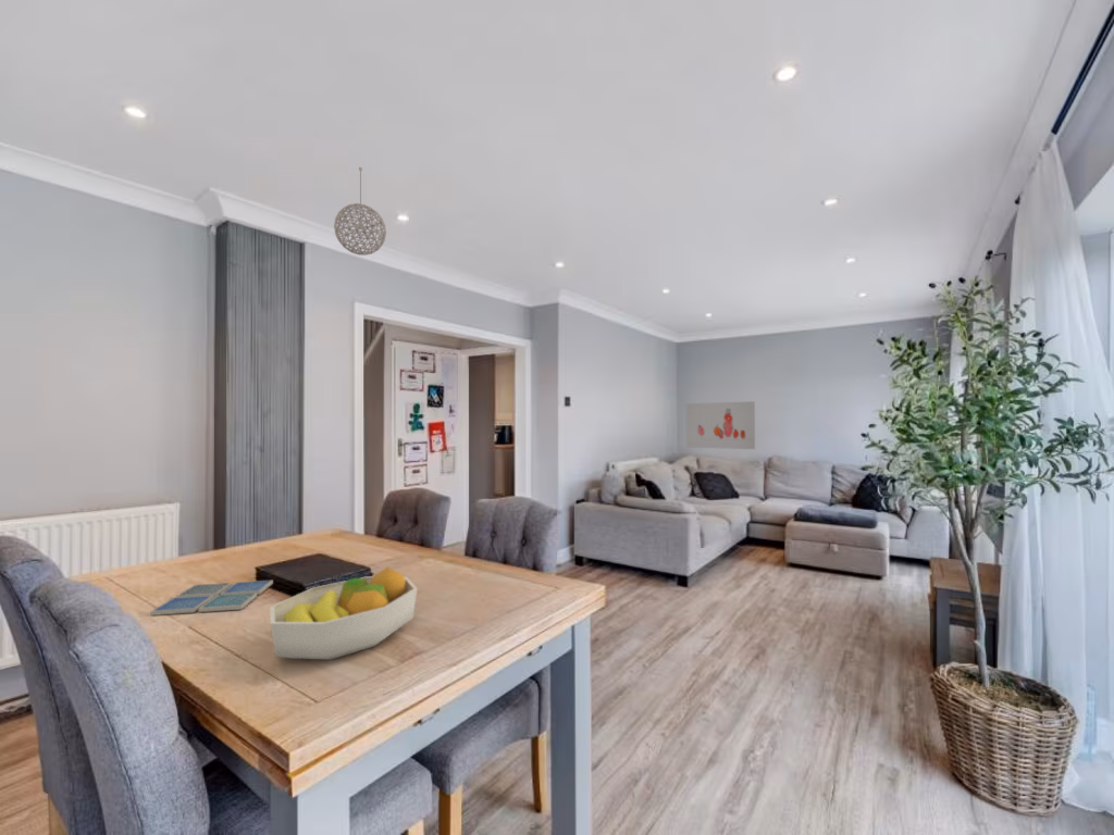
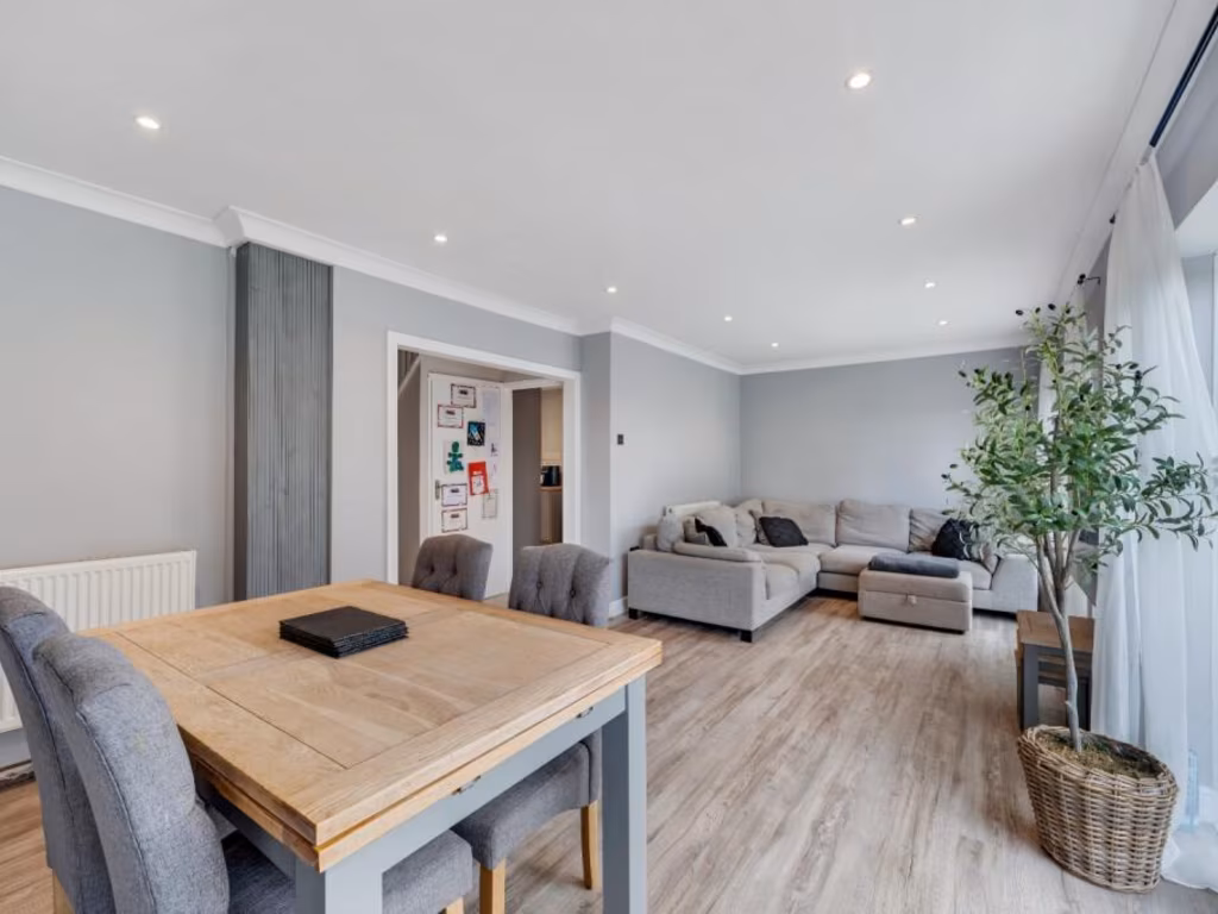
- drink coaster [149,579,274,616]
- wall art [685,400,756,450]
- fruit bowl [269,565,419,661]
- pendant light [333,166,387,257]
